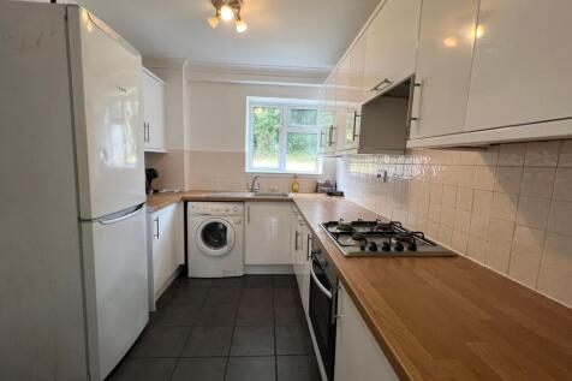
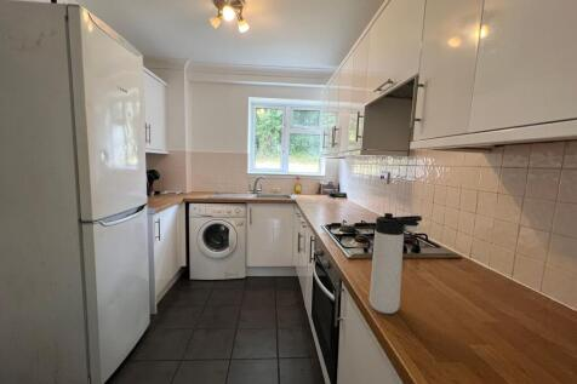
+ thermos bottle [369,212,423,315]
